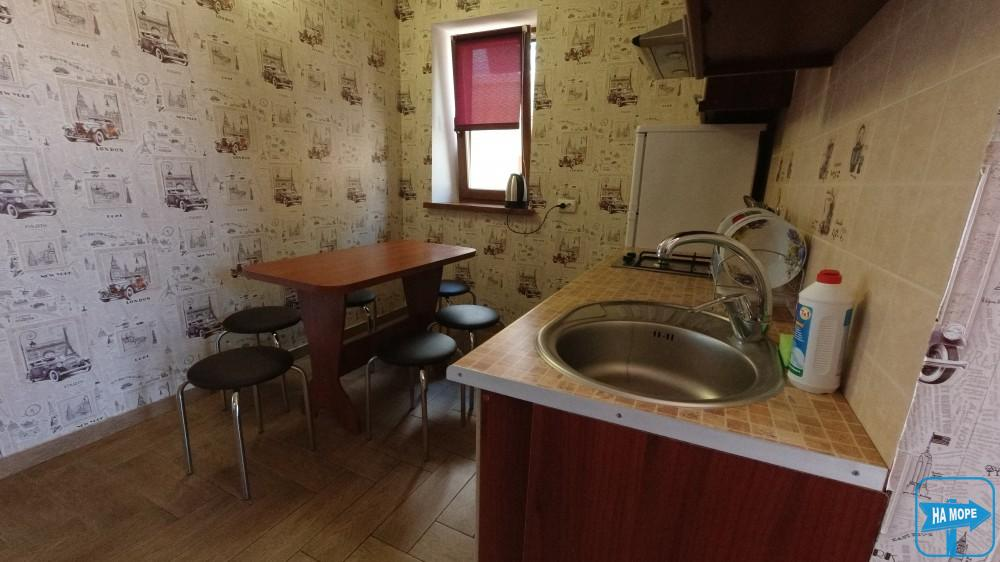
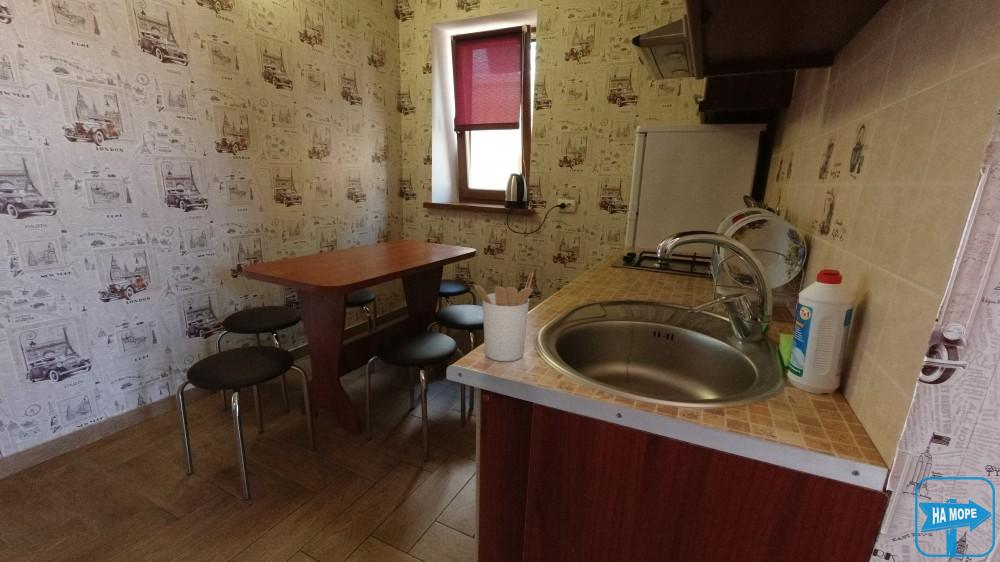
+ utensil holder [473,271,535,362]
